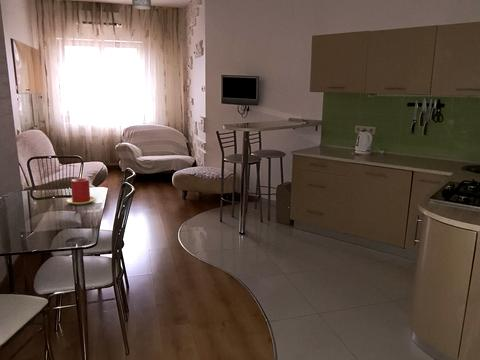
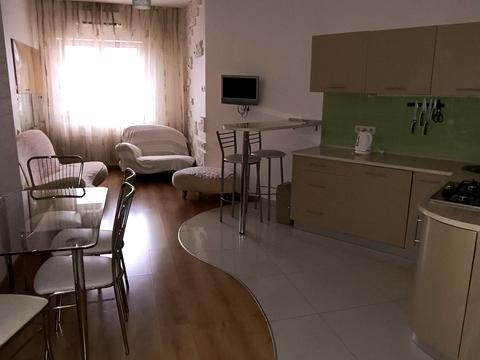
- candle [65,177,97,205]
